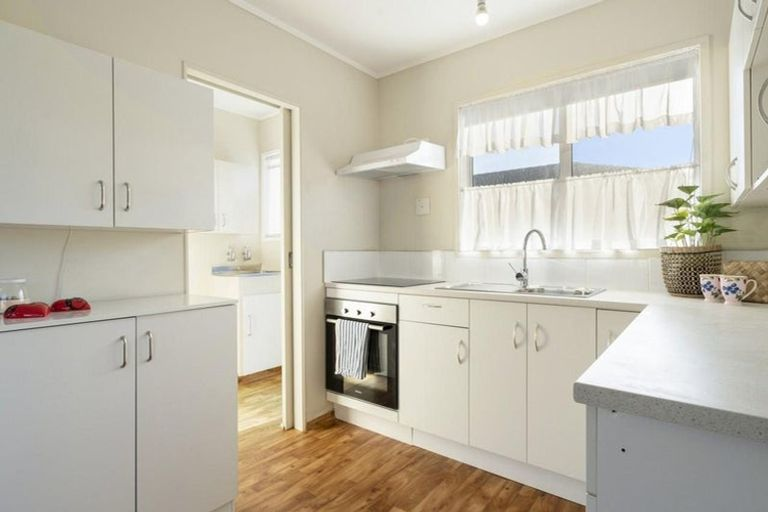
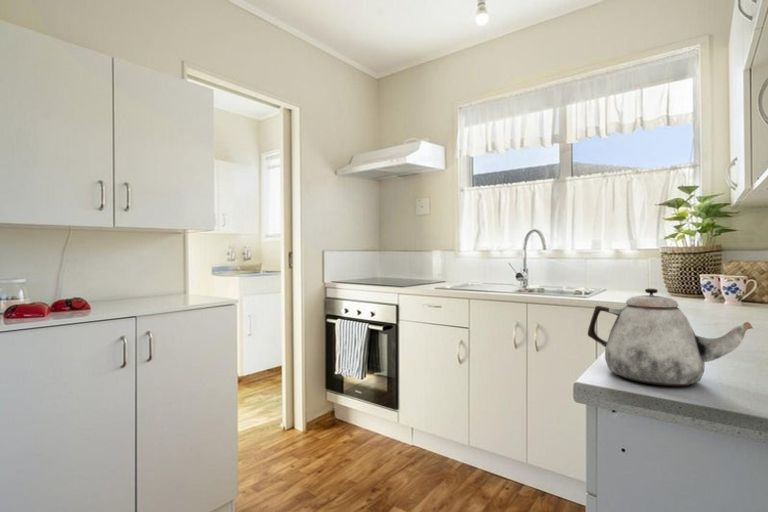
+ teapot [587,288,754,387]
